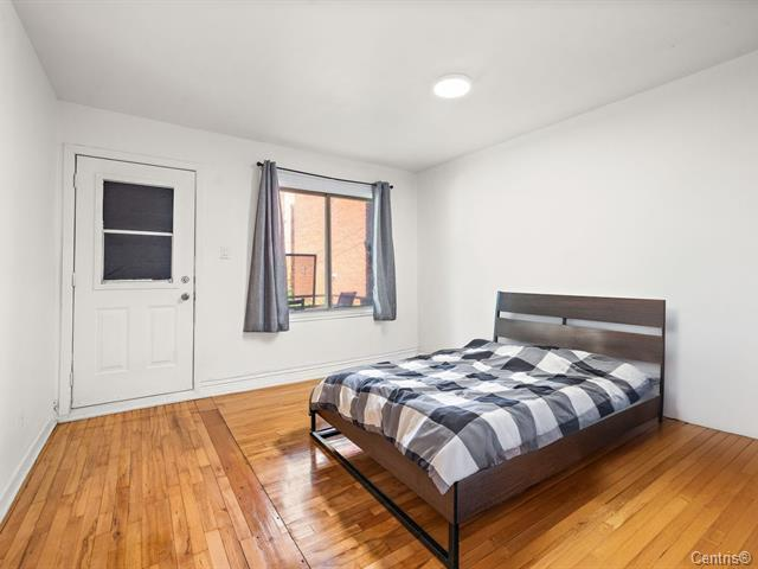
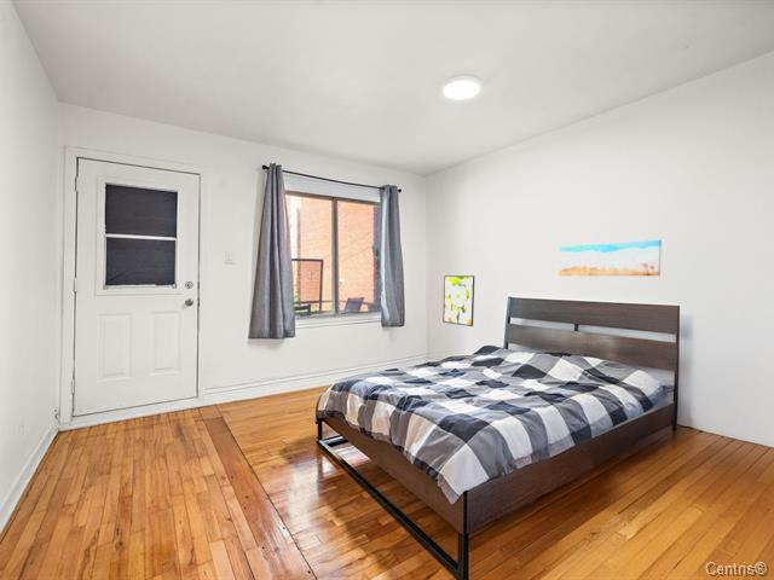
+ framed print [441,274,475,327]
+ wall art [558,239,663,277]
